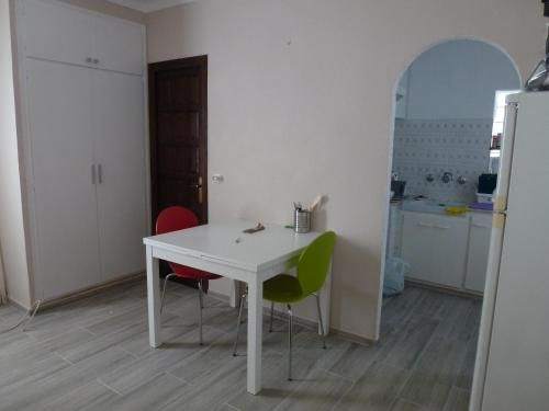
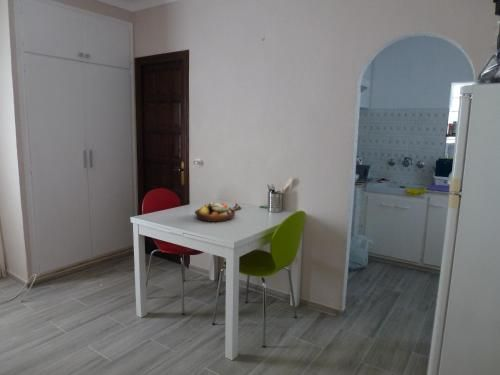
+ fruit bowl [194,201,236,223]
